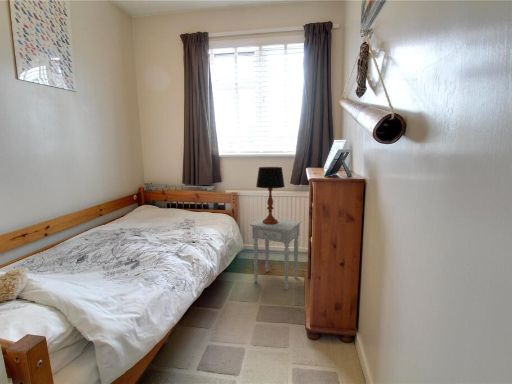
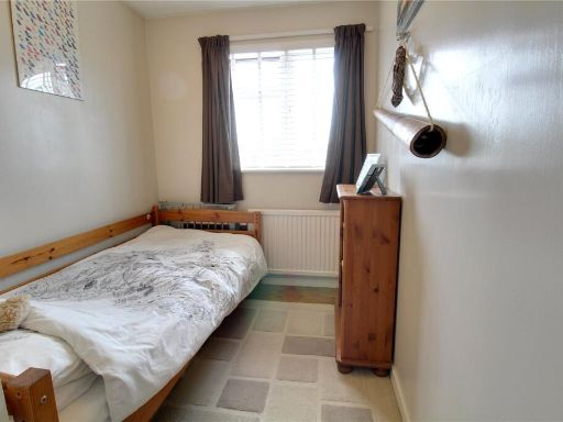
- table lamp [255,166,286,225]
- nightstand [249,216,302,291]
